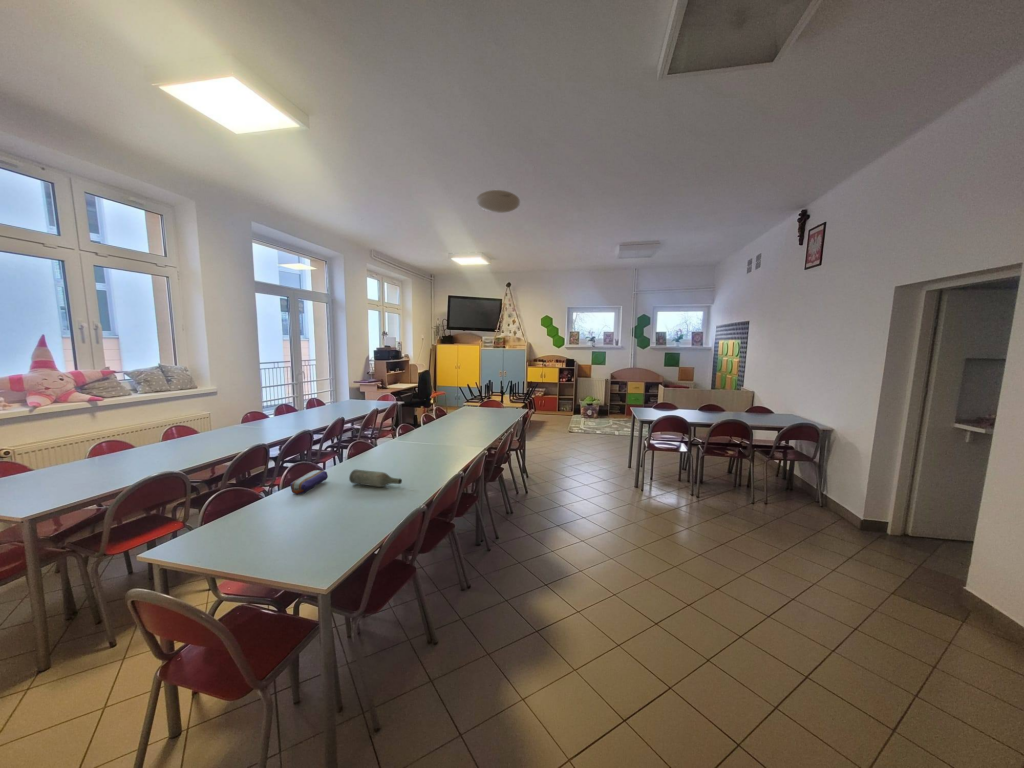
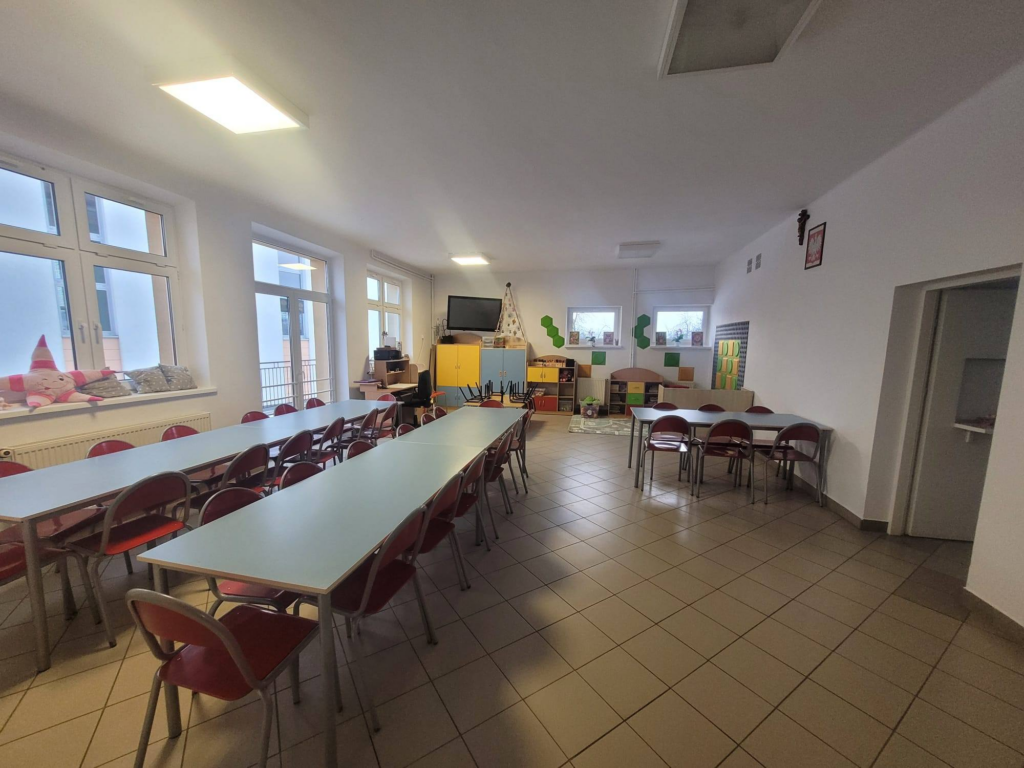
- pencil case [289,469,329,495]
- ceiling light [475,188,521,214]
- bottle [348,469,403,488]
